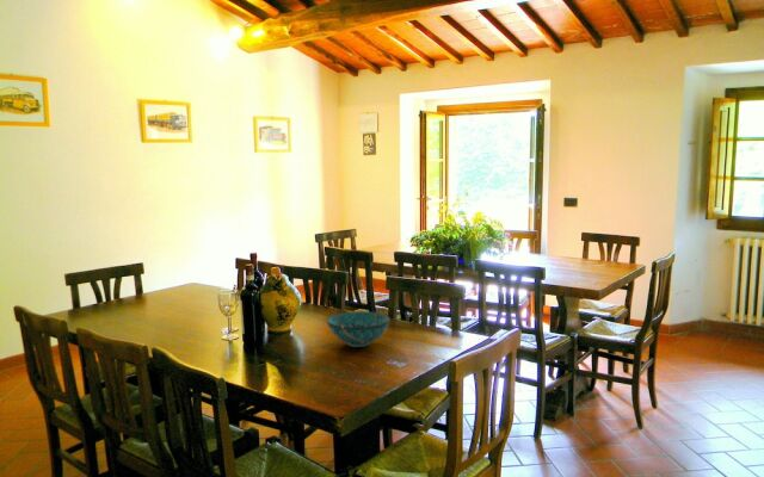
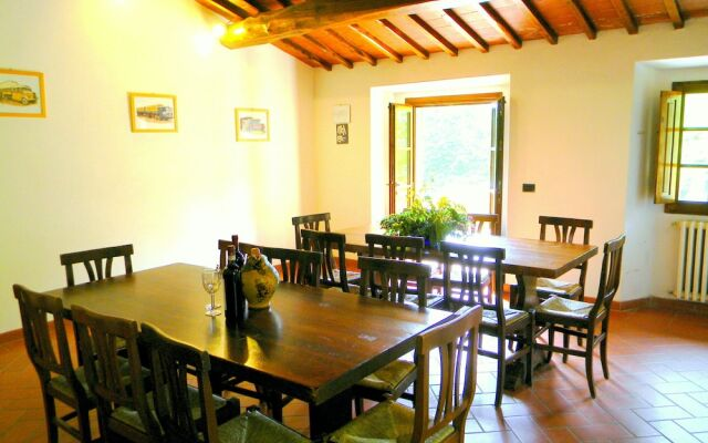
- decorative bowl [326,310,392,348]
